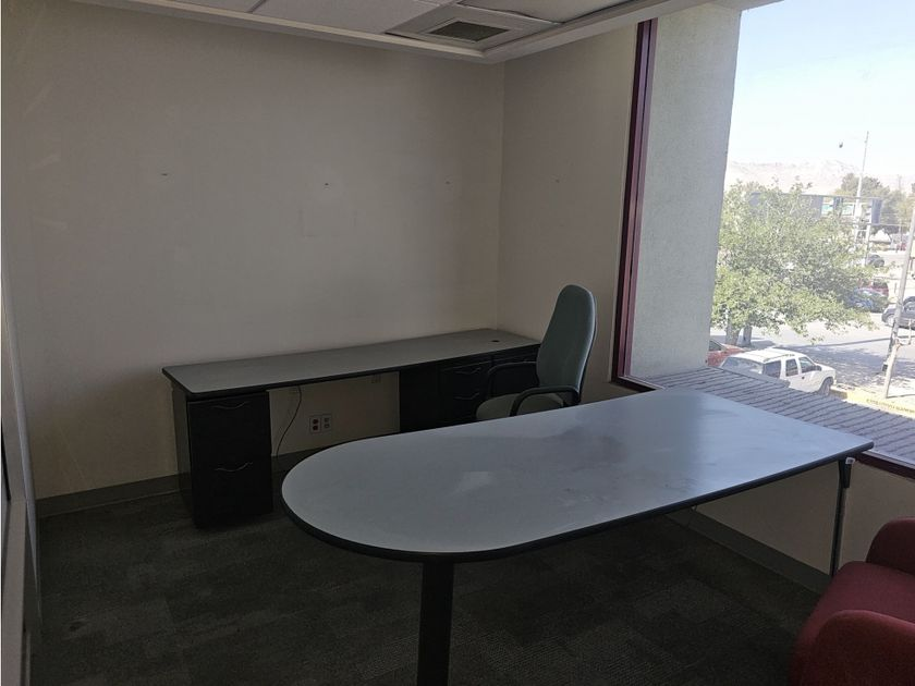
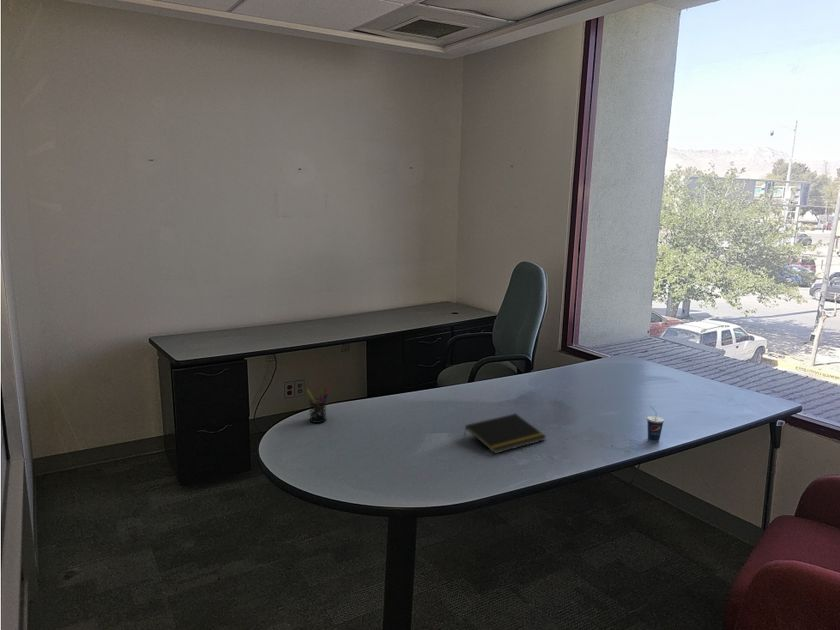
+ cup [646,406,665,443]
+ pen holder [305,386,329,424]
+ notepad [463,413,548,454]
